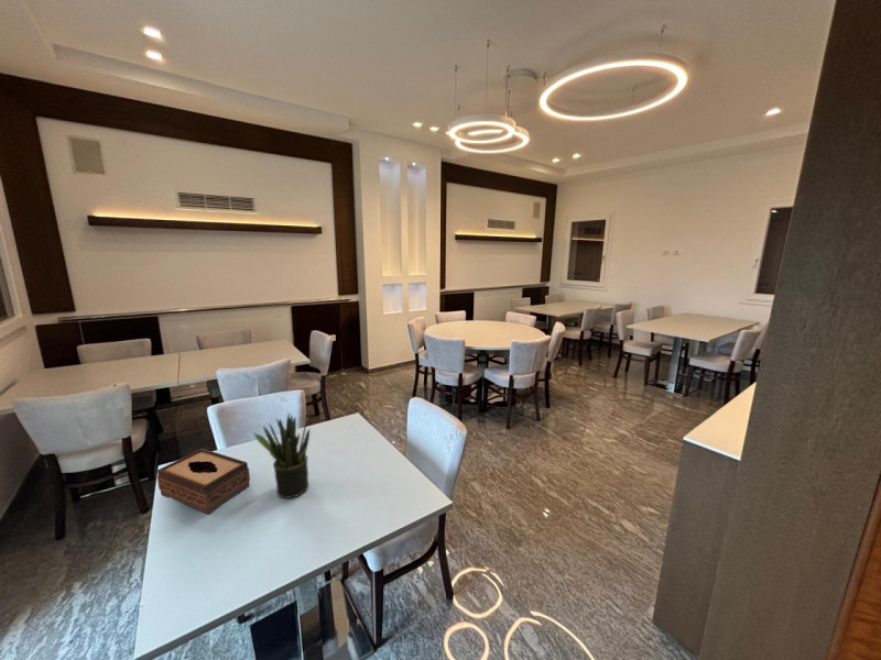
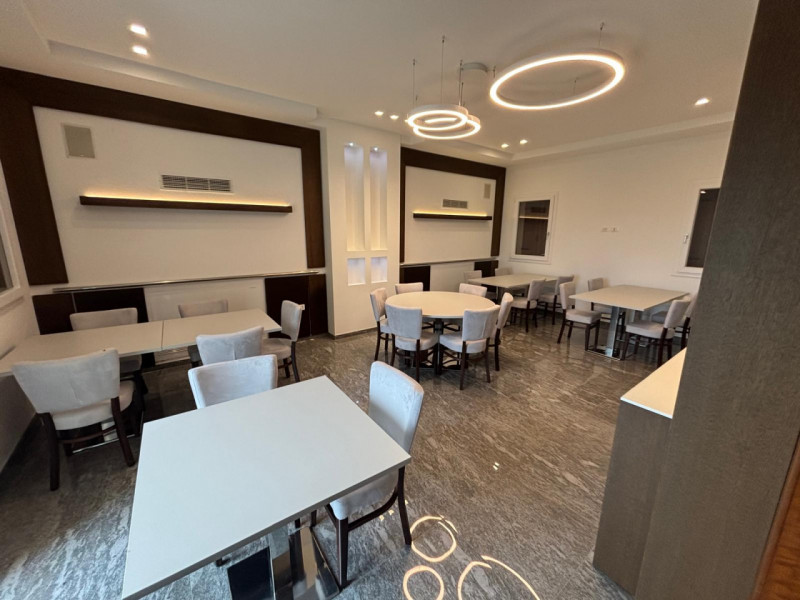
- tissue box [156,448,251,515]
- potted plant [252,411,311,499]
